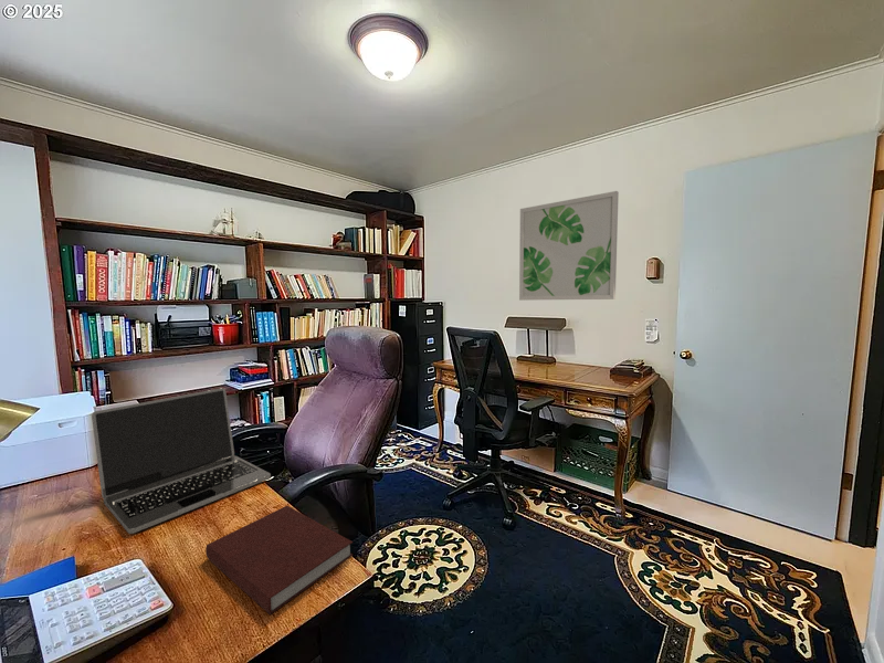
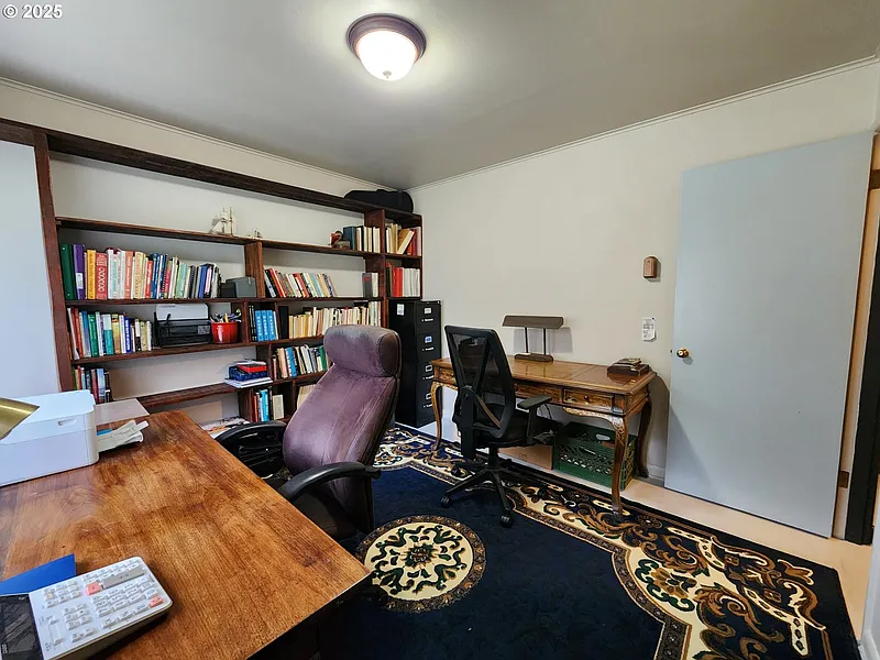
- notebook [204,505,354,615]
- wall art [518,190,620,302]
- laptop [91,387,272,535]
